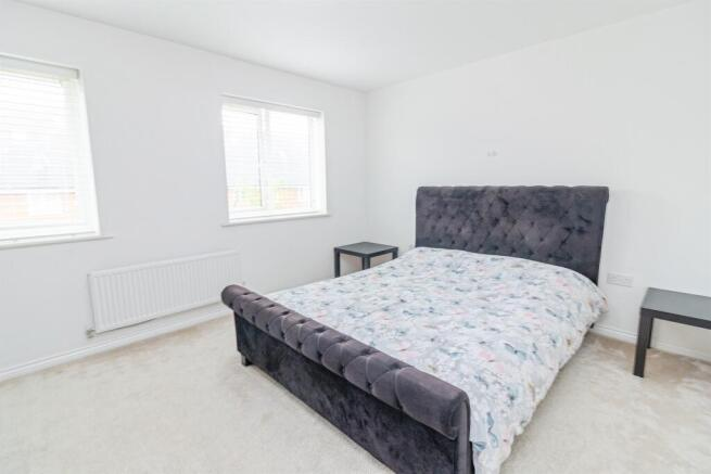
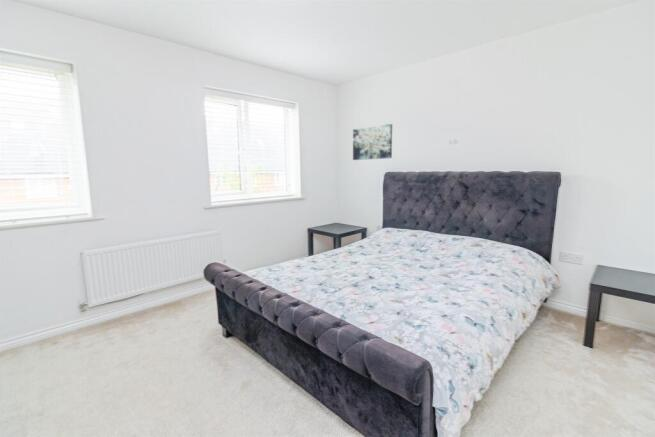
+ wall art [352,123,393,161]
